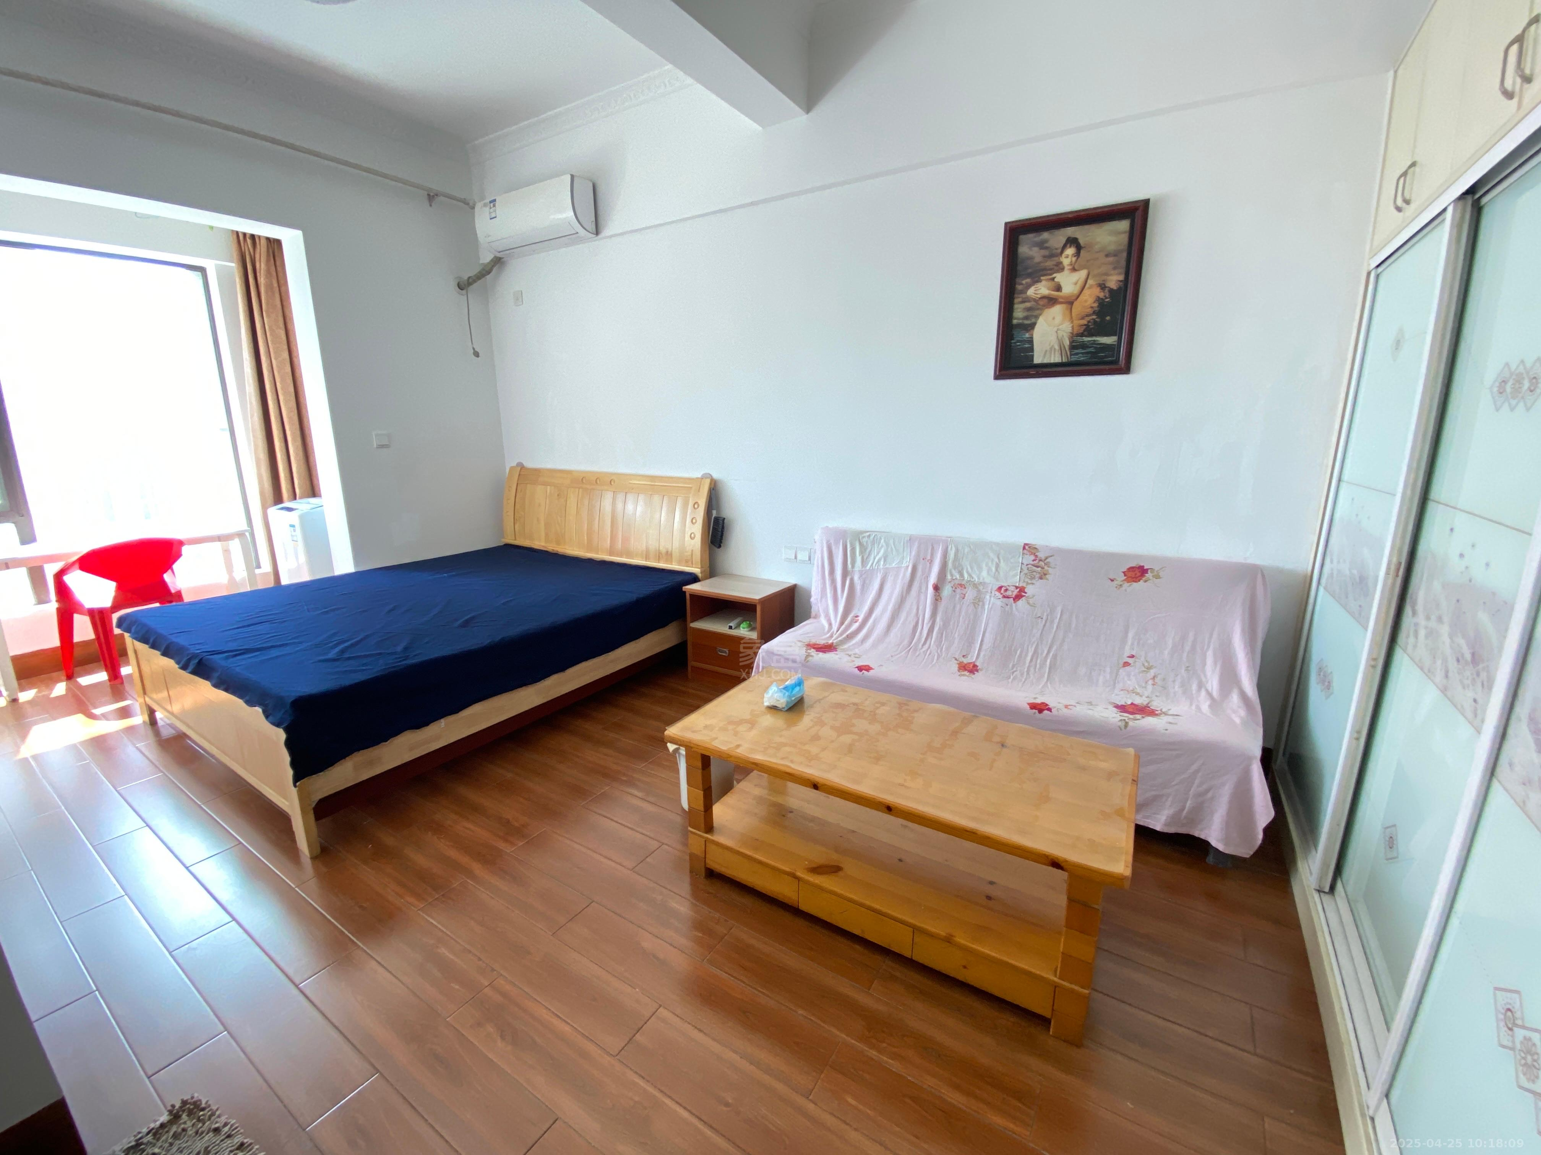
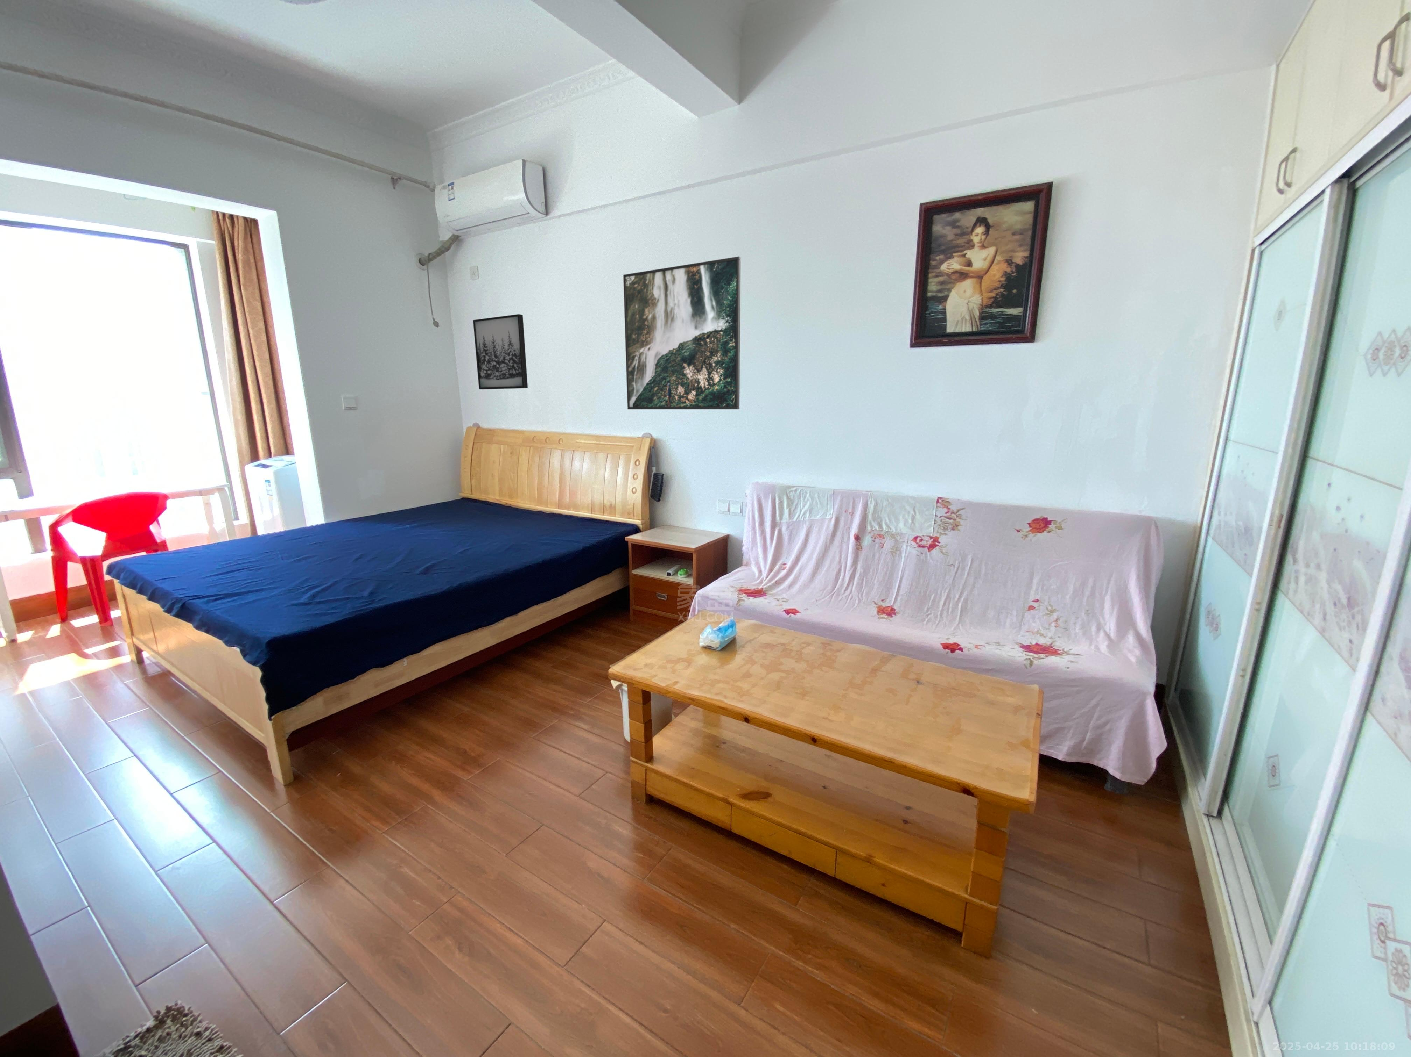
+ wall art [473,314,528,390]
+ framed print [622,255,741,410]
